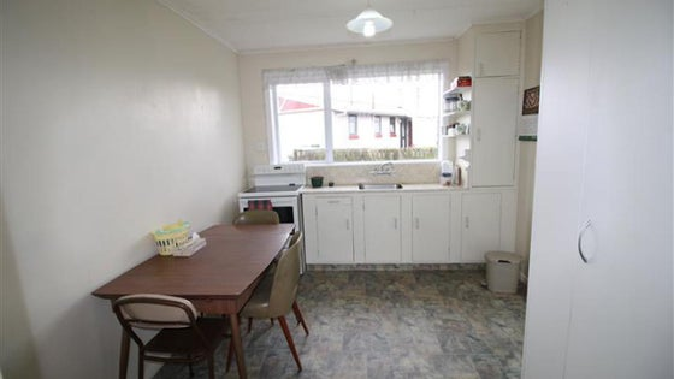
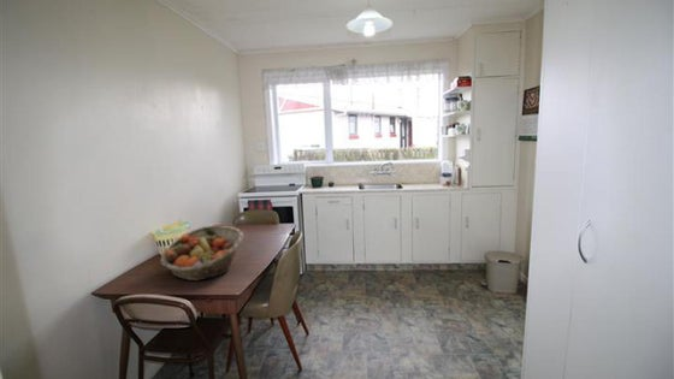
+ fruit basket [159,225,244,282]
